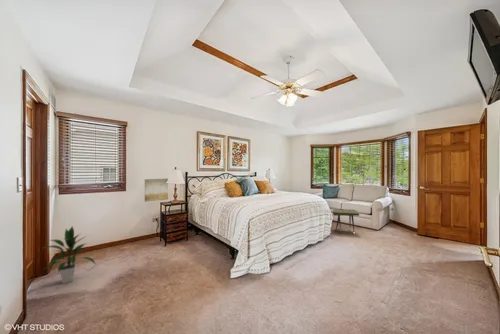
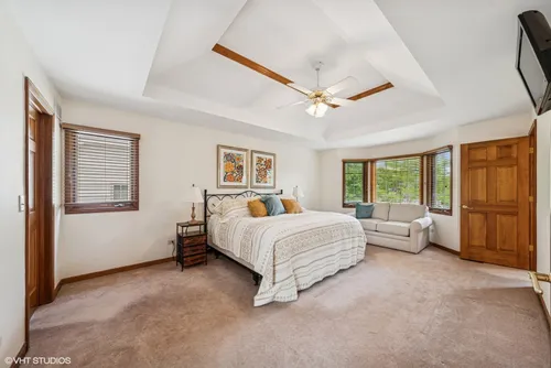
- indoor plant [42,225,97,285]
- wall art [144,178,169,203]
- side table [332,208,360,231]
